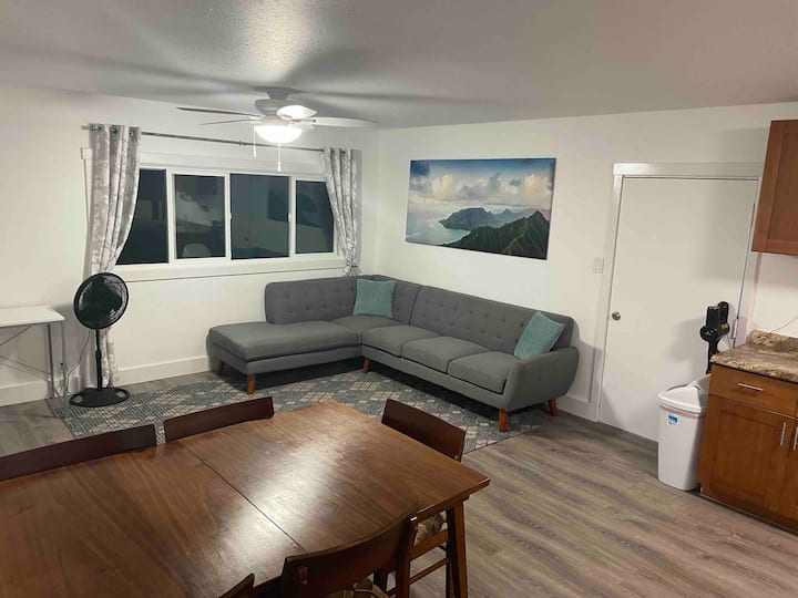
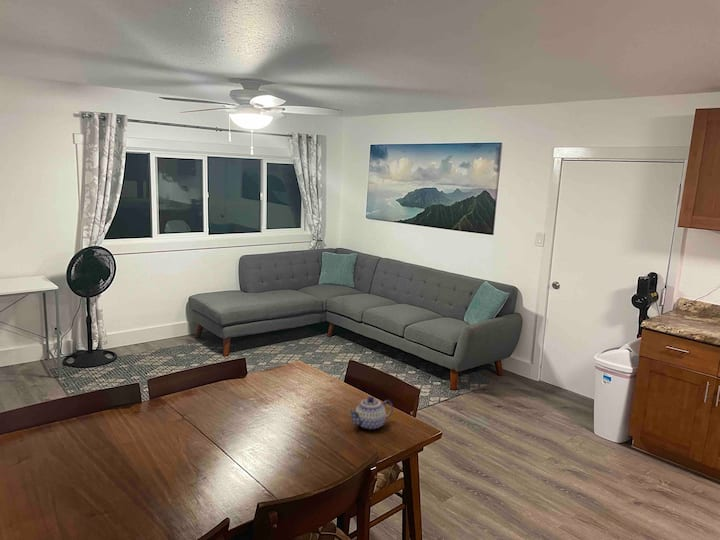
+ teapot [348,395,394,431]
